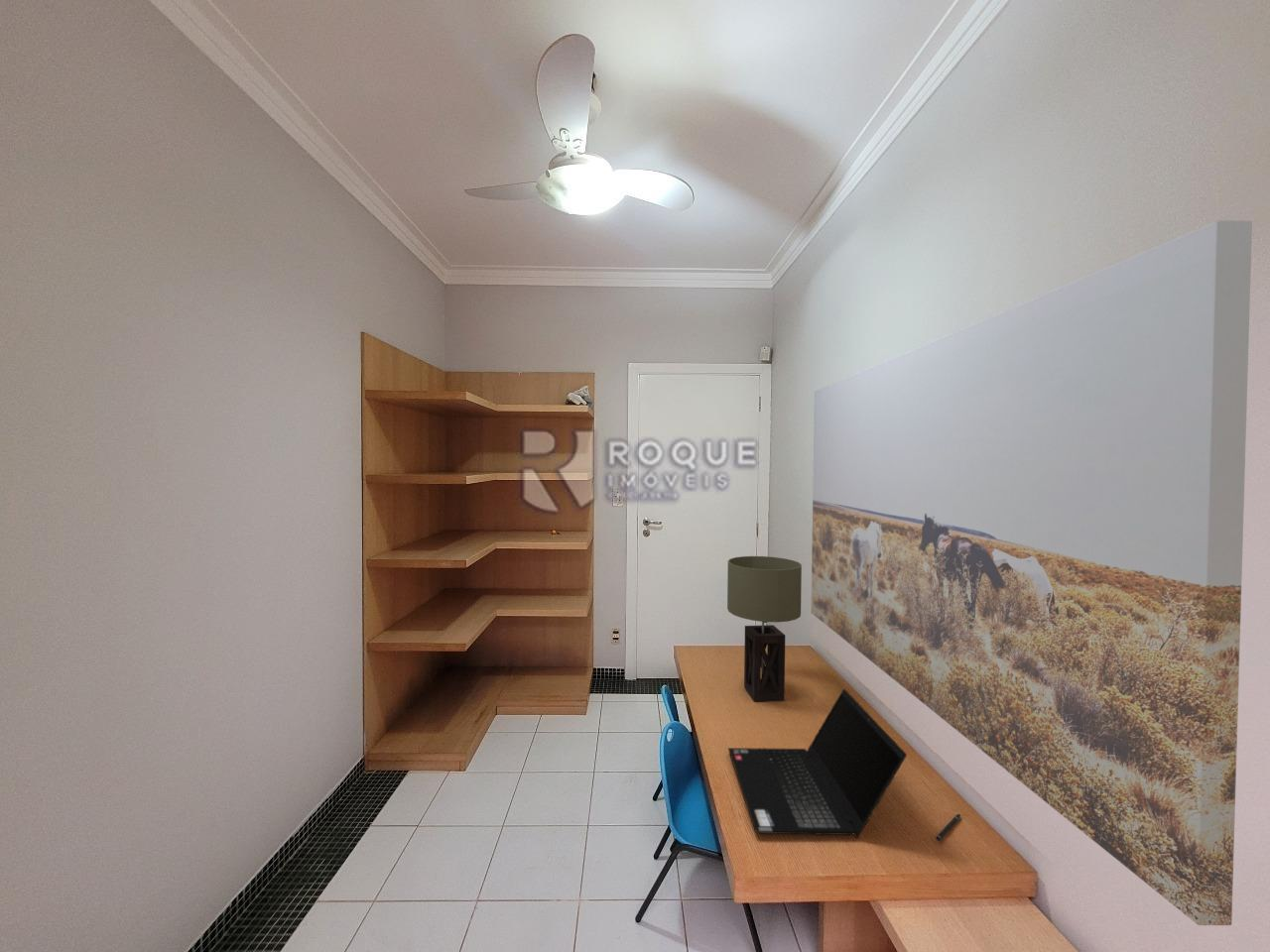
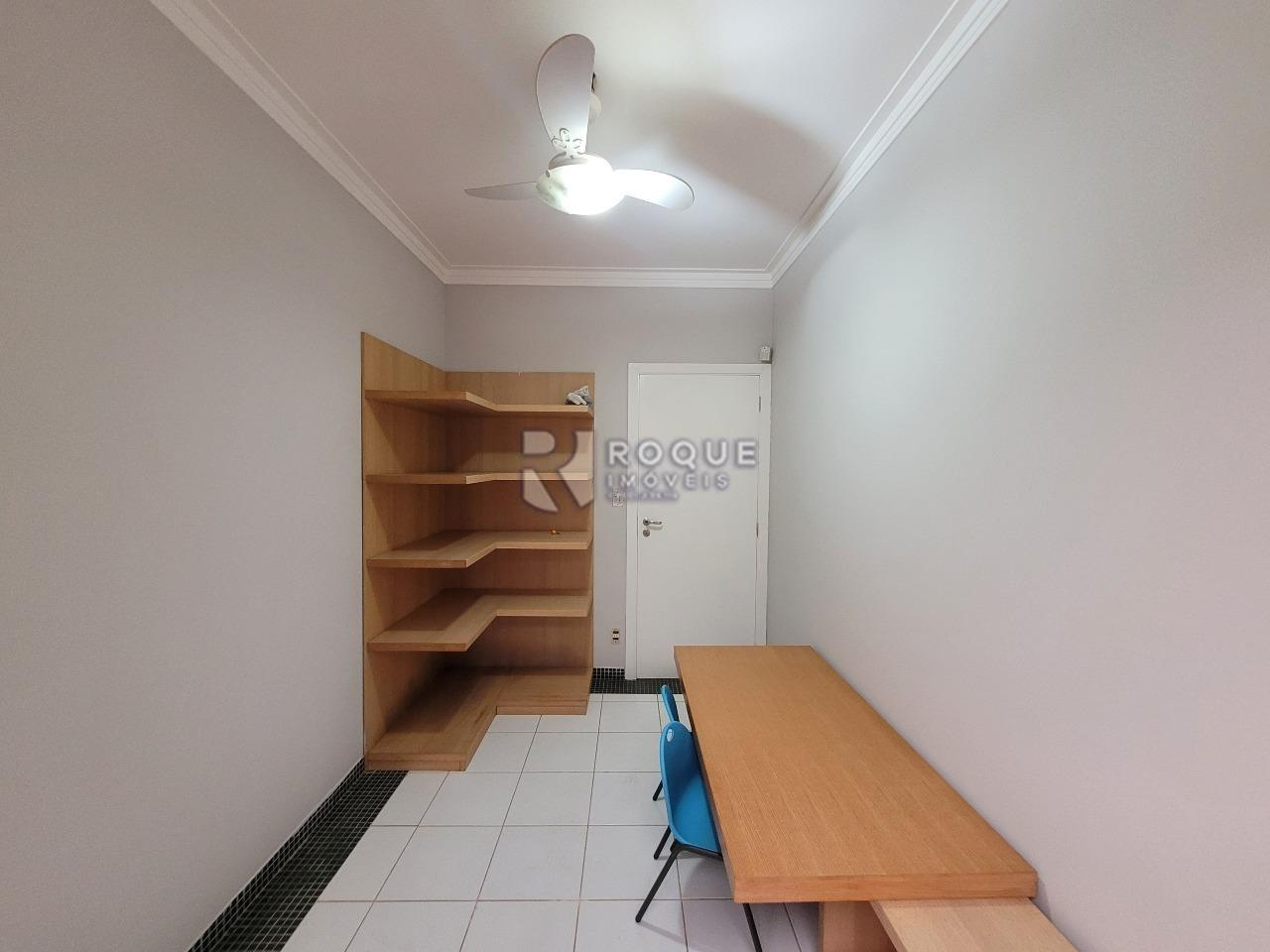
- pen [935,813,961,842]
- table lamp [726,555,803,702]
- wall art [811,219,1253,926]
- laptop computer [727,687,908,840]
